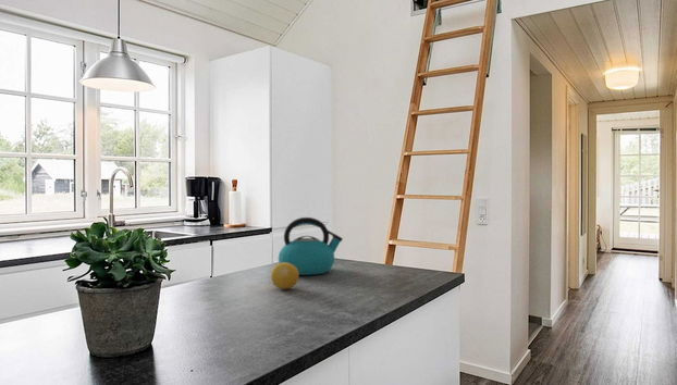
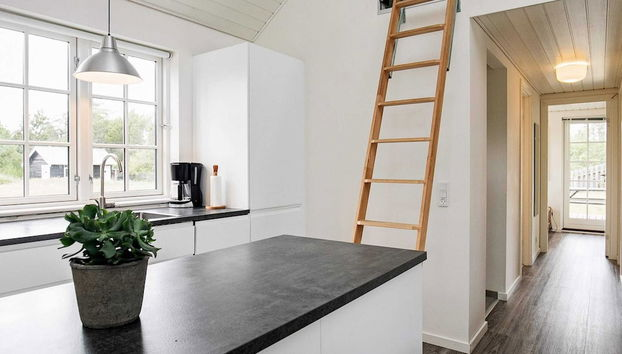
- fruit [270,262,299,290]
- kettle [278,216,344,276]
